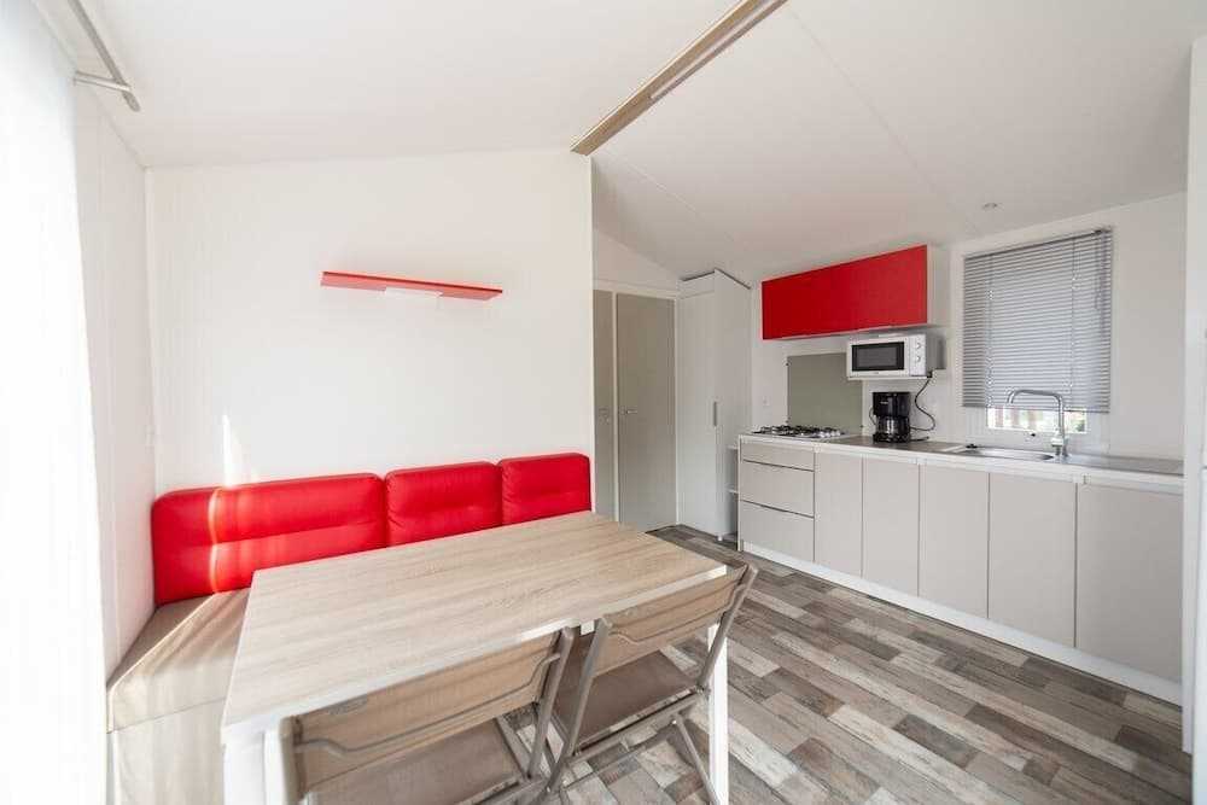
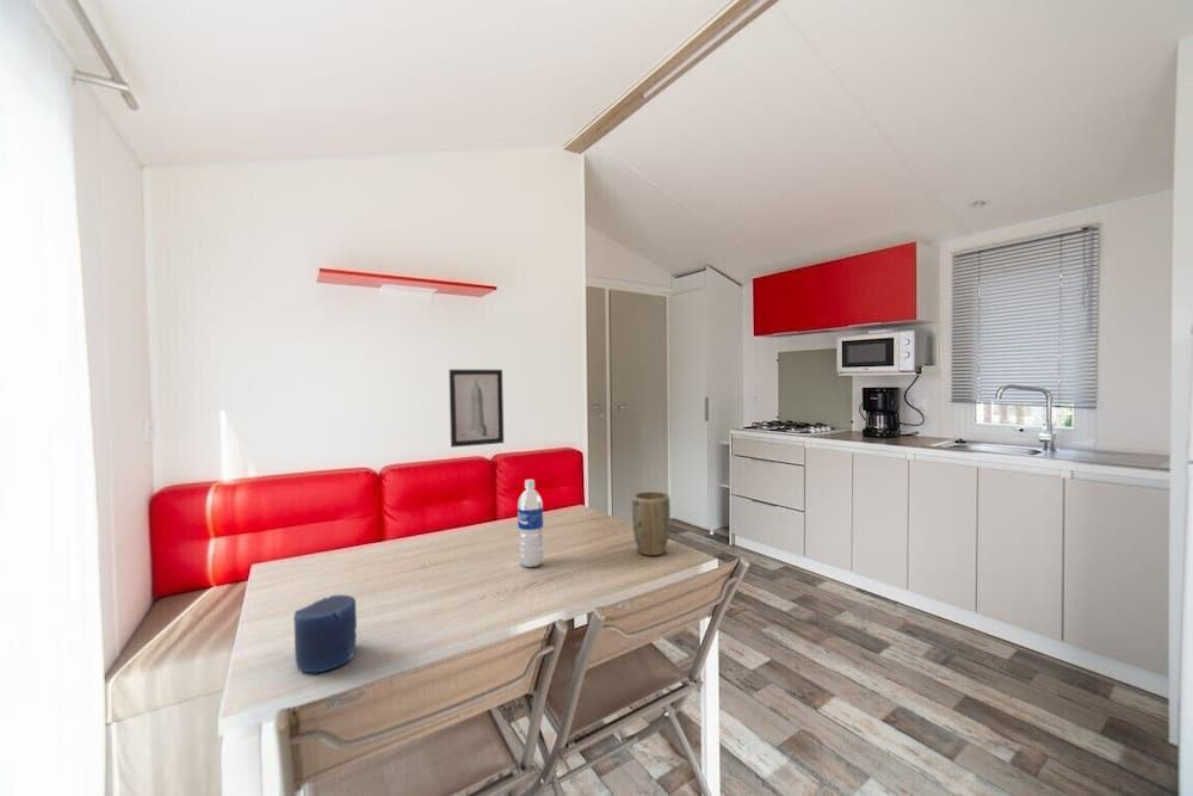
+ candle [293,593,358,674]
+ plant pot [631,490,672,556]
+ wall art [449,369,505,449]
+ water bottle [517,479,544,568]
